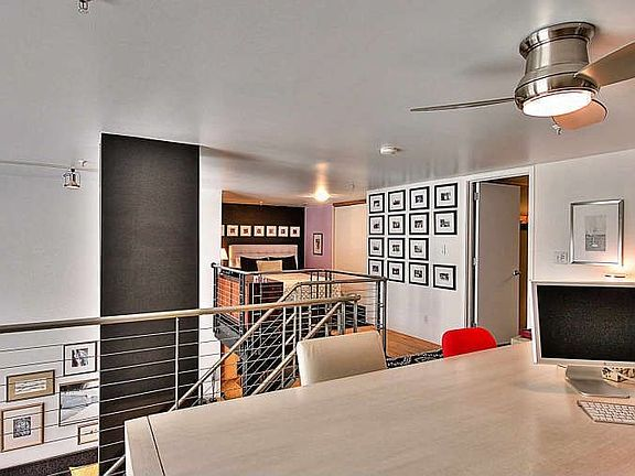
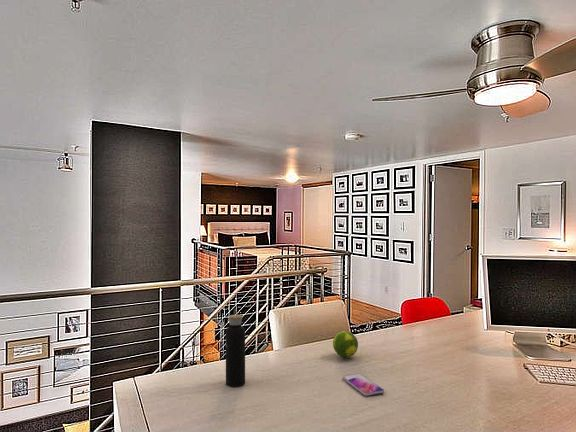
+ fruit [332,330,359,358]
+ smartphone [342,373,385,397]
+ water bottle [225,308,246,388]
